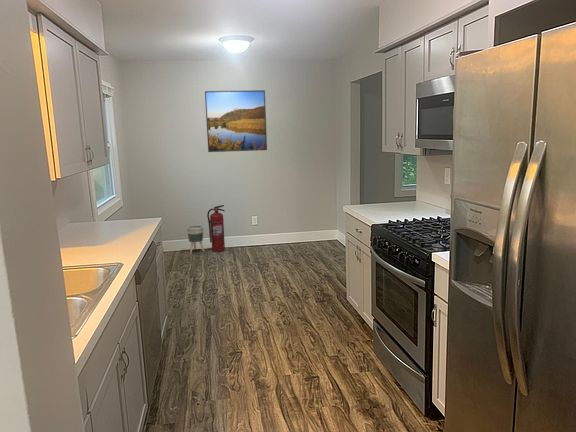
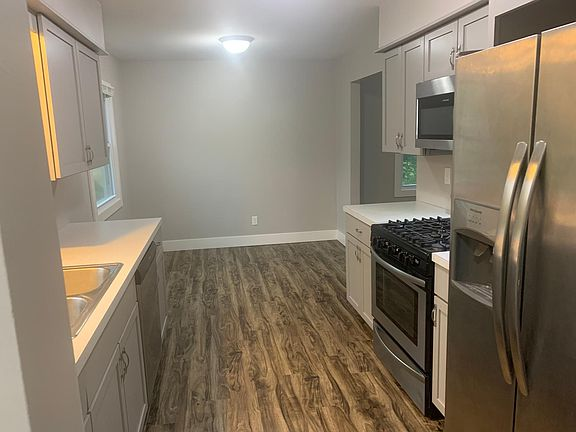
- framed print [204,89,268,153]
- planter [185,224,205,254]
- fire extinguisher [206,204,226,253]
